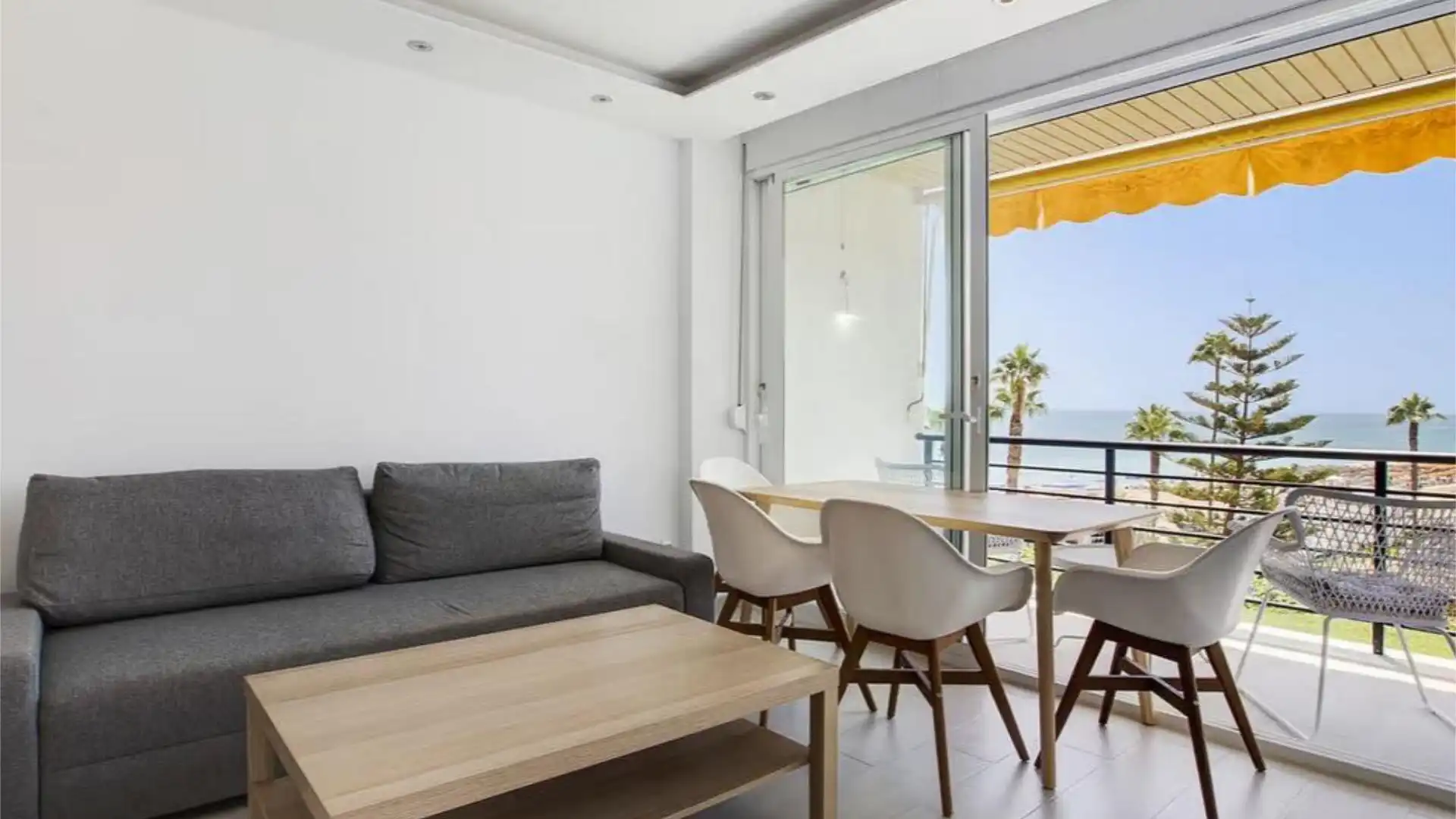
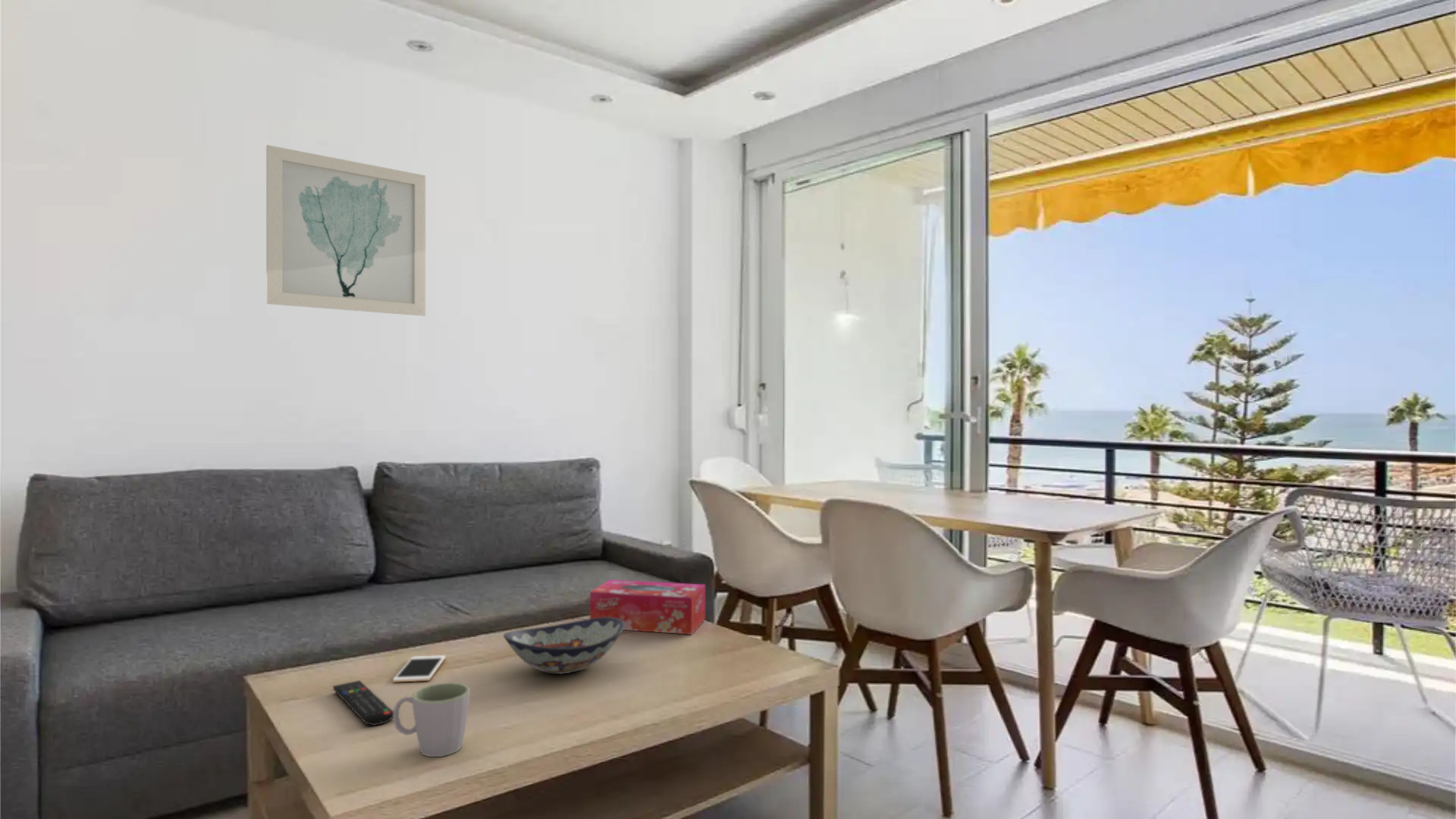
+ cell phone [392,654,447,683]
+ remote control [332,679,394,726]
+ mug [392,682,471,758]
+ wall art [265,144,426,317]
+ tissue box [589,579,706,635]
+ decorative bowl [503,617,625,675]
